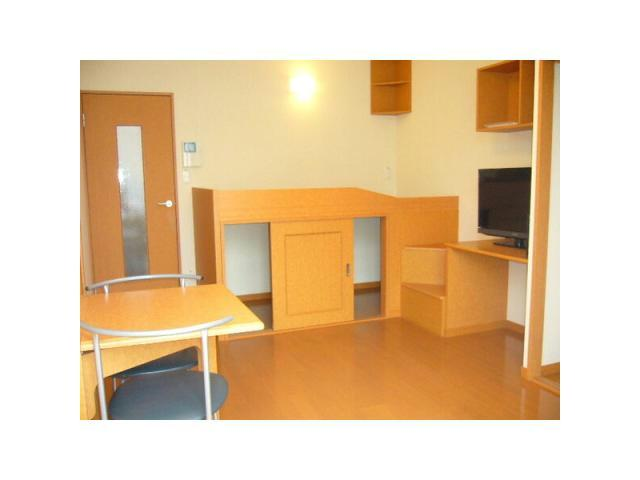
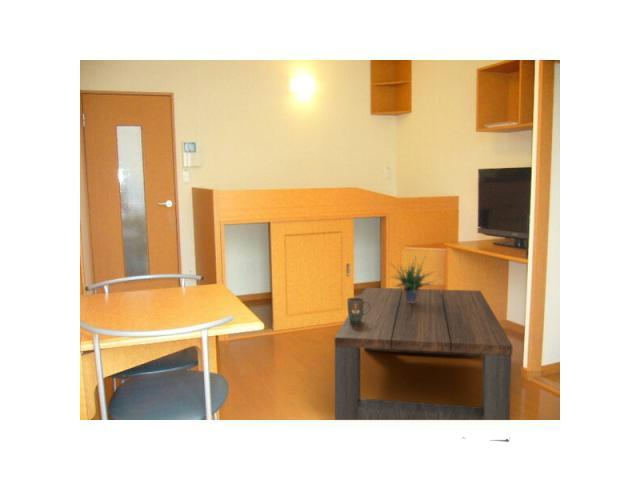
+ coffee table [334,286,514,443]
+ potted plant [389,252,437,303]
+ mug [346,297,370,322]
